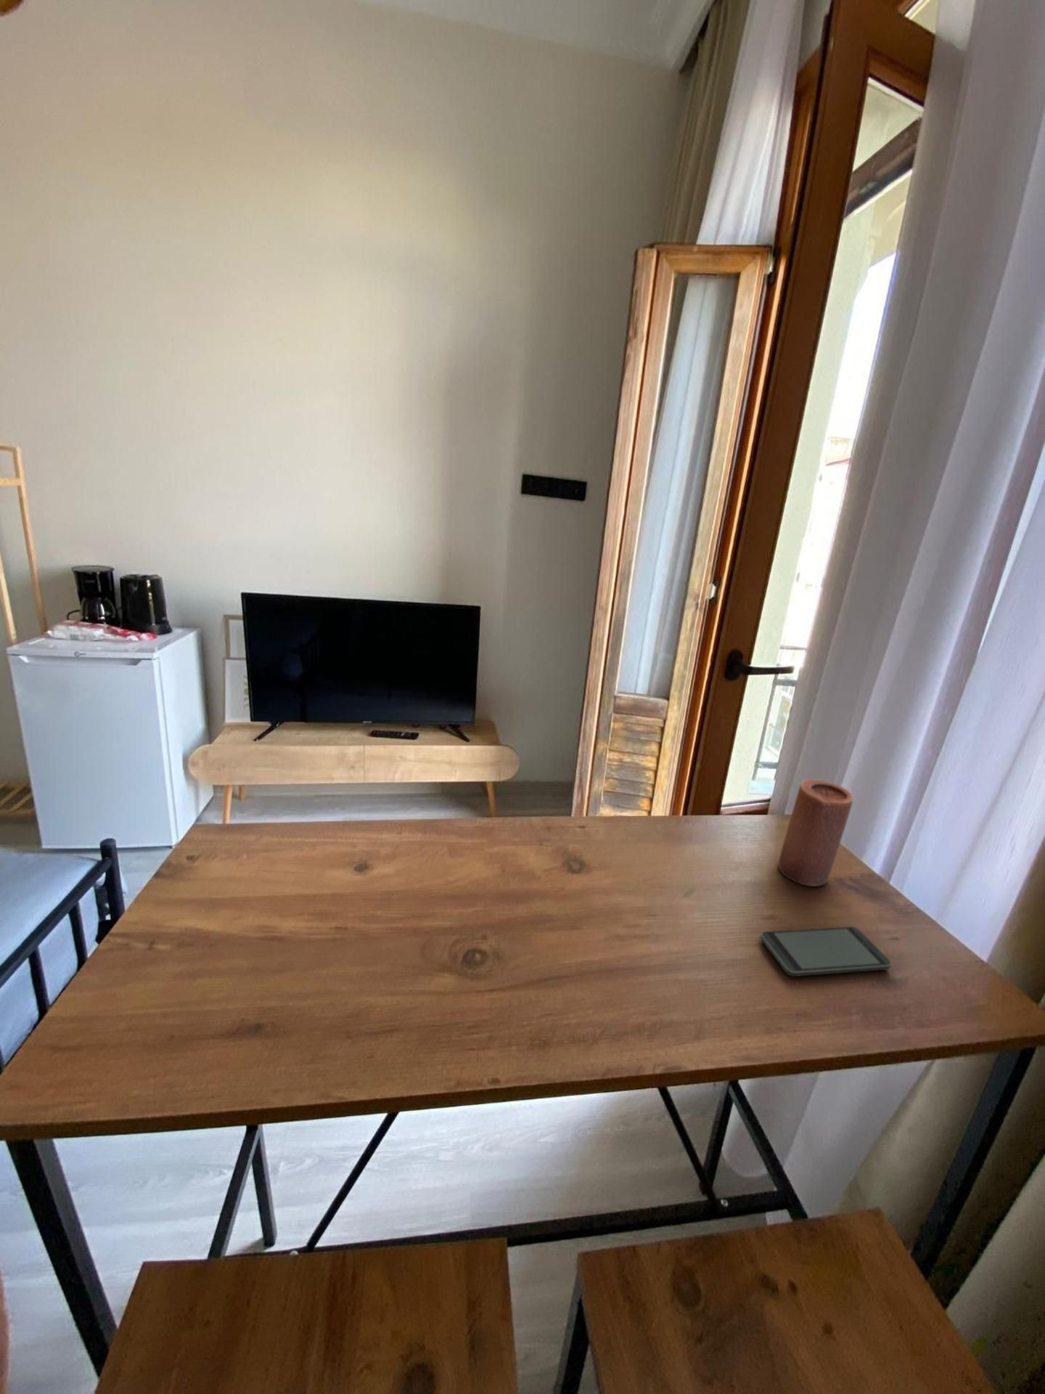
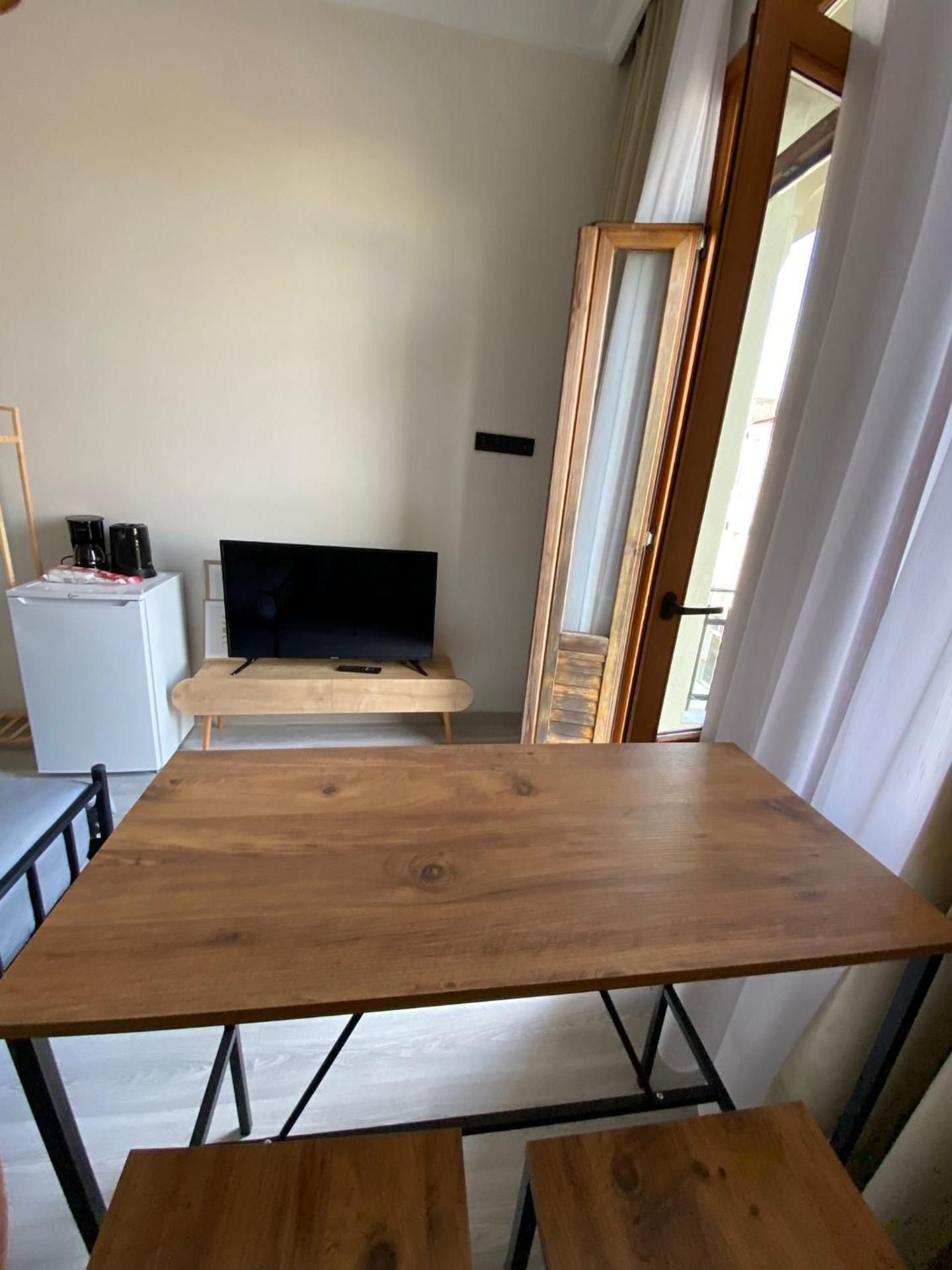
- smartphone [760,925,892,977]
- candle [778,778,854,887]
